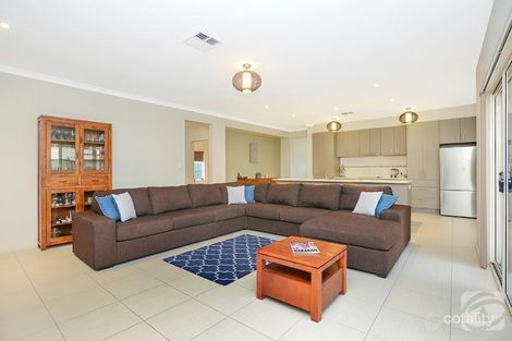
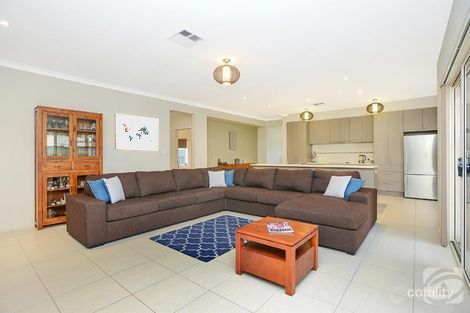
+ wall art [114,112,160,152]
